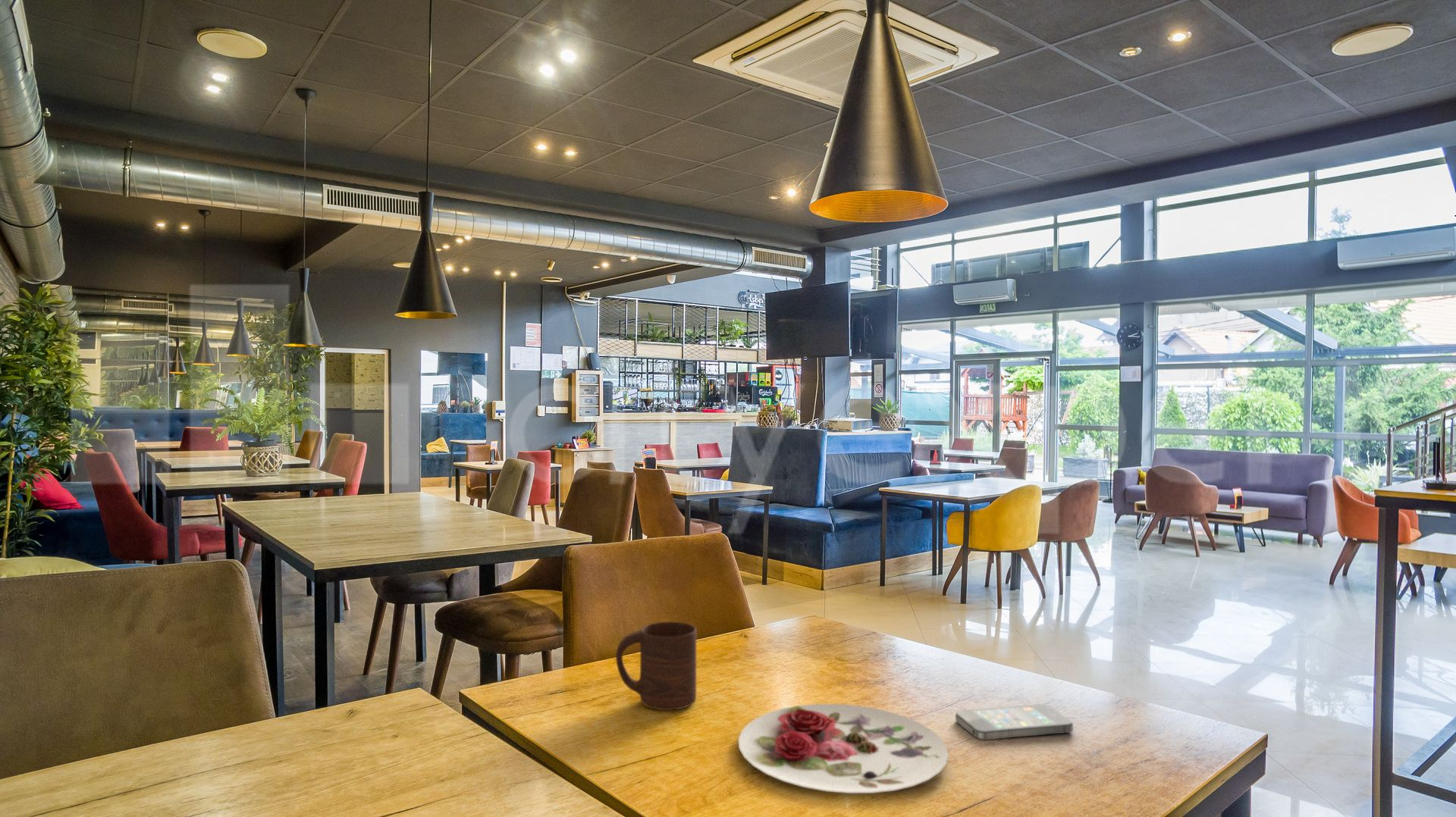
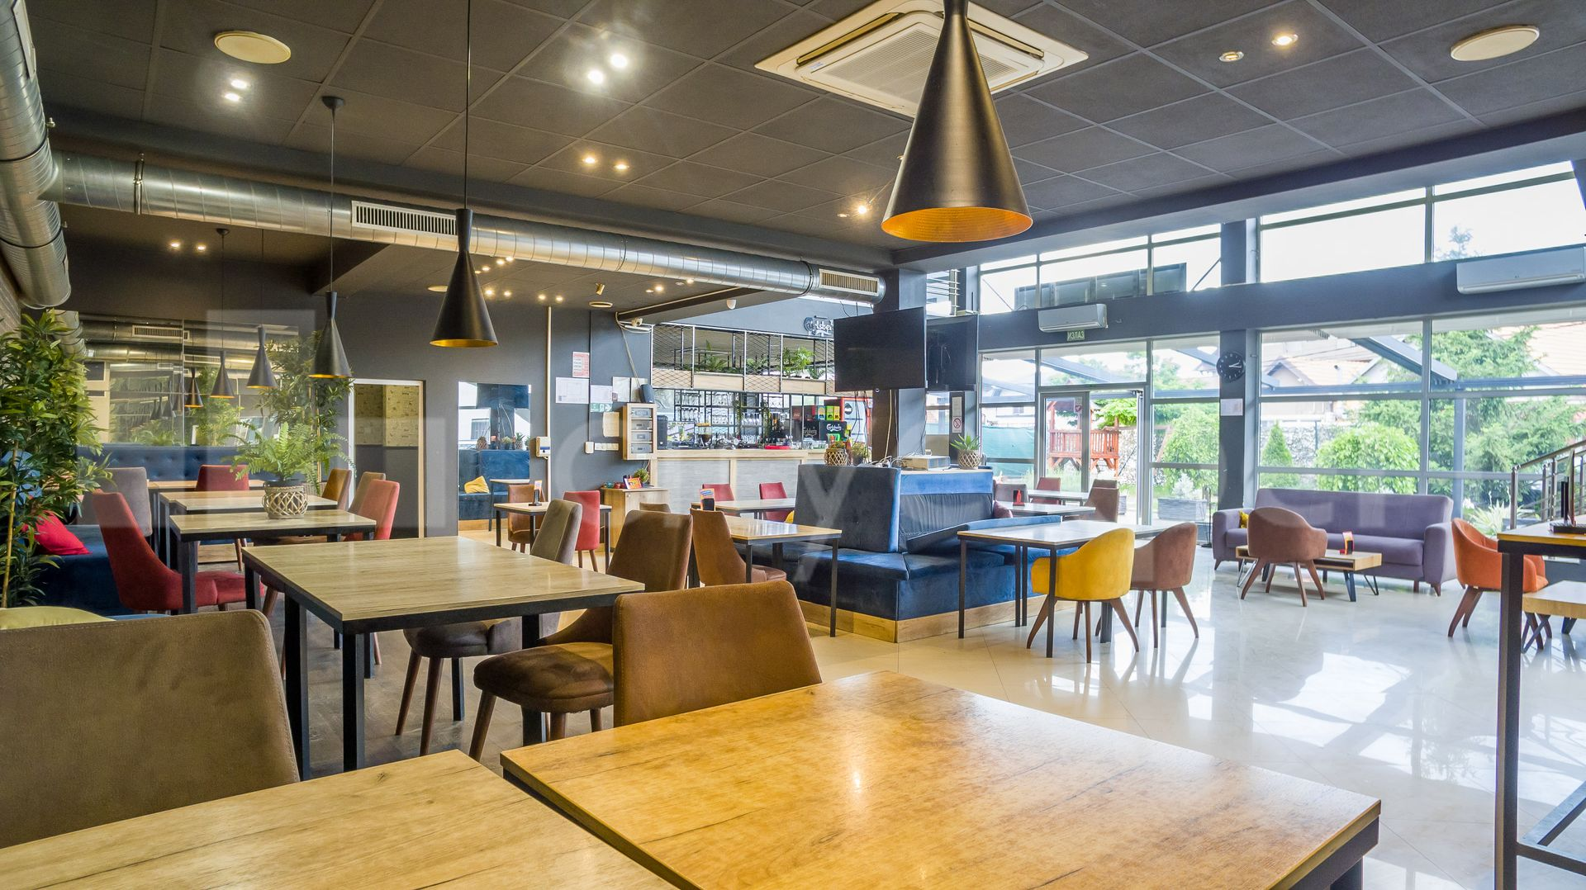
- smartphone [955,703,1074,741]
- cup [615,621,697,711]
- plate [737,703,949,794]
